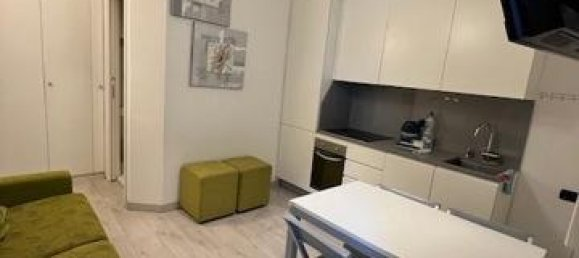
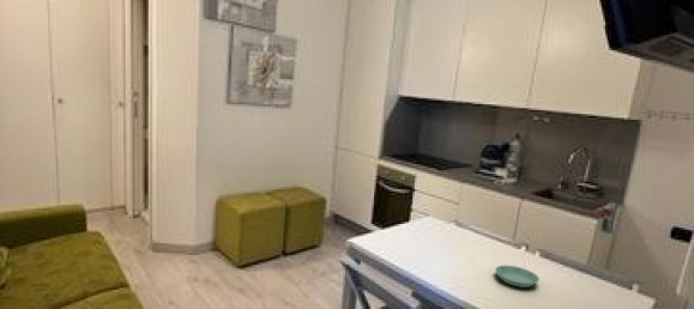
+ saucer [494,265,541,289]
